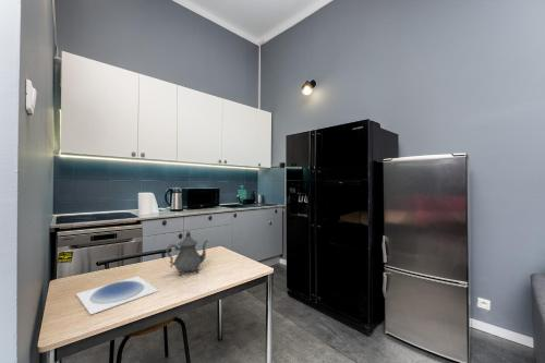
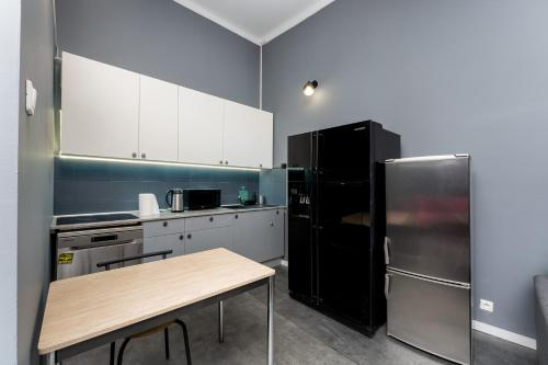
- teapot [166,230,209,277]
- plate [74,275,160,316]
